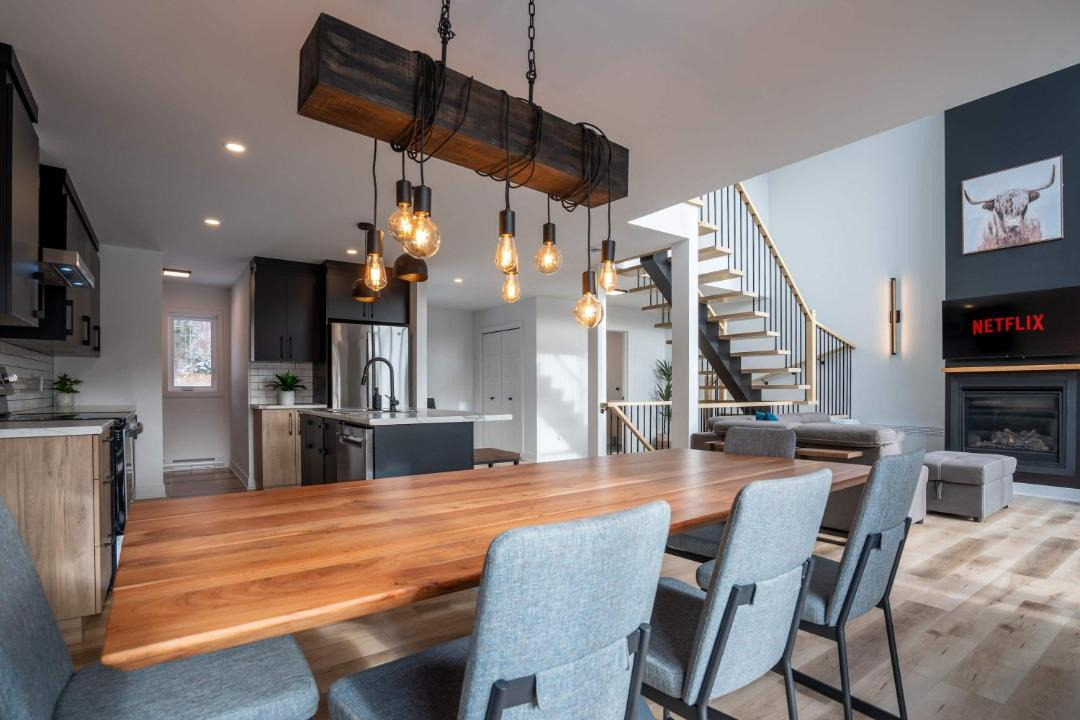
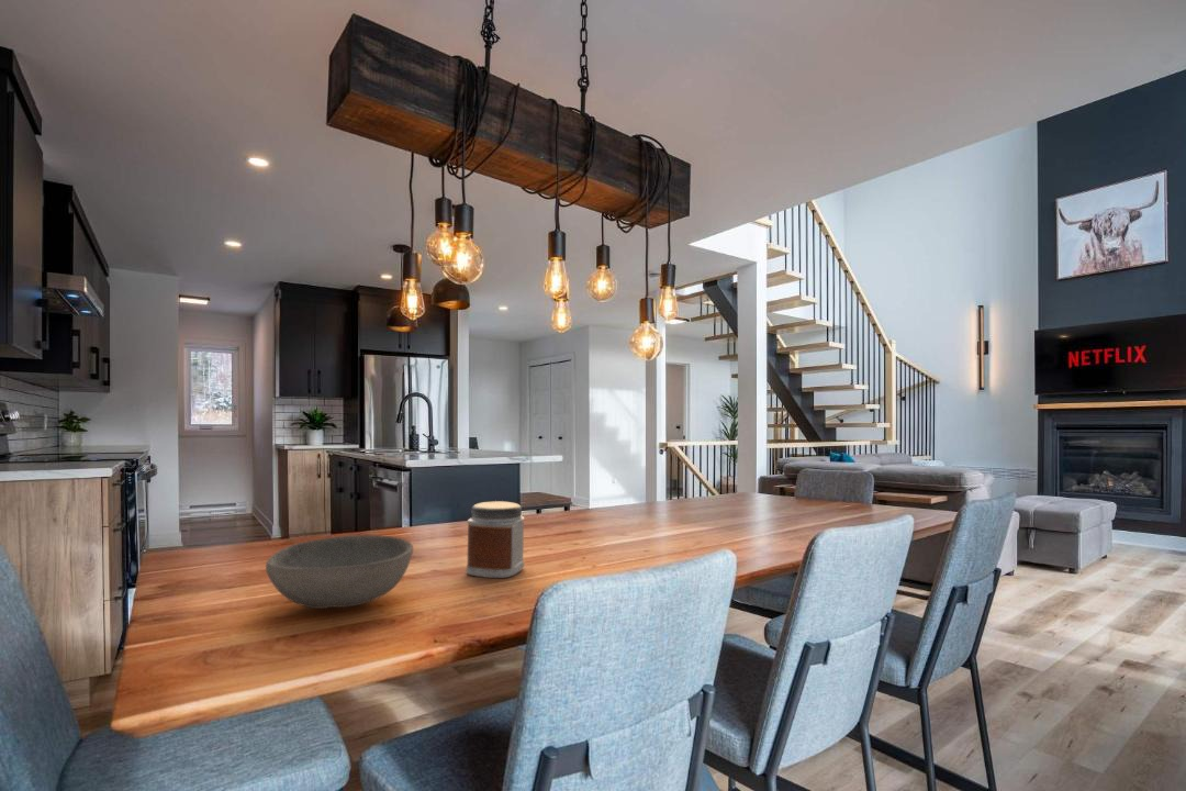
+ jar [465,500,526,579]
+ bowl [265,534,414,610]
